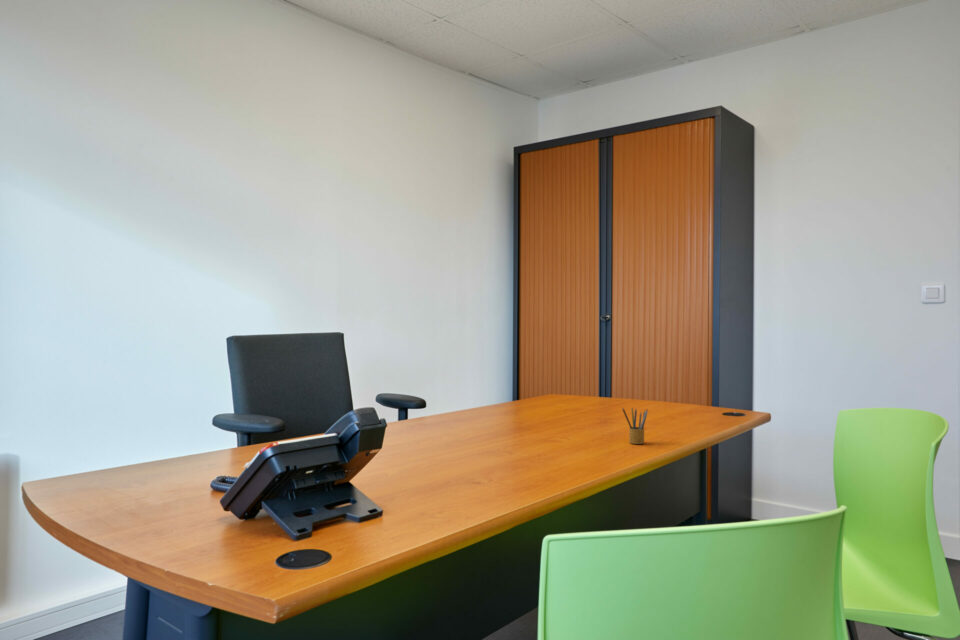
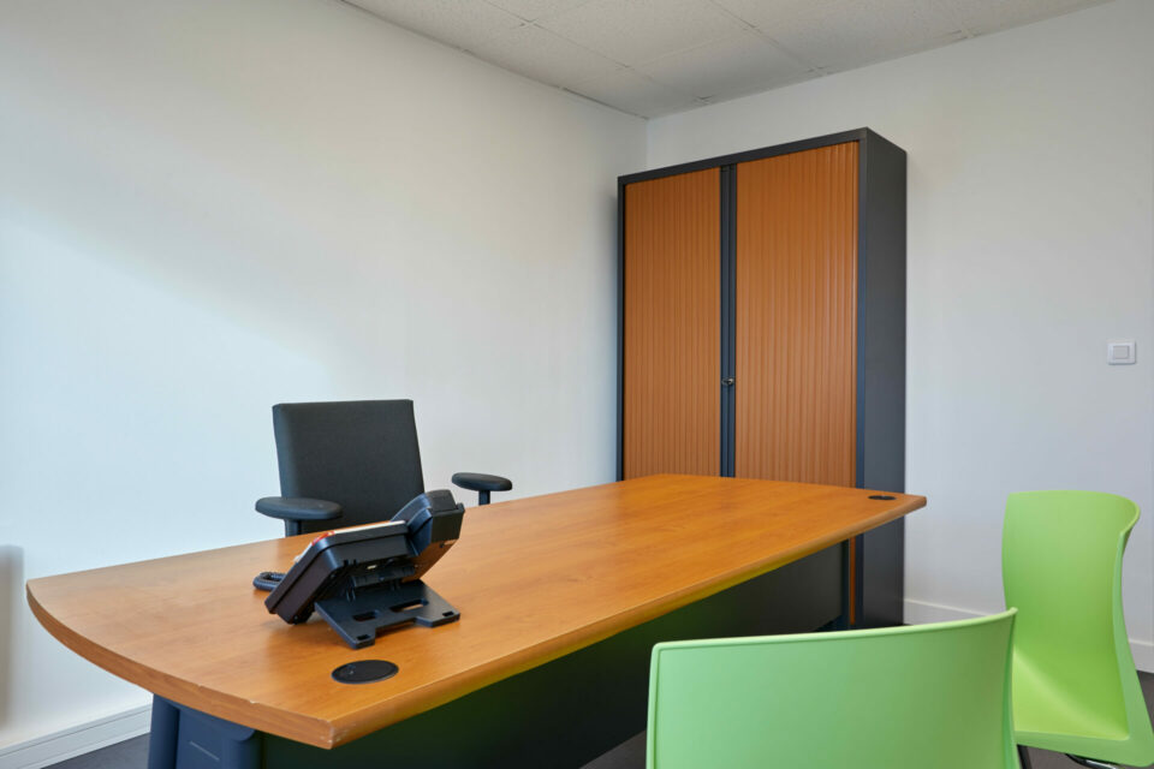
- pencil box [621,406,649,445]
